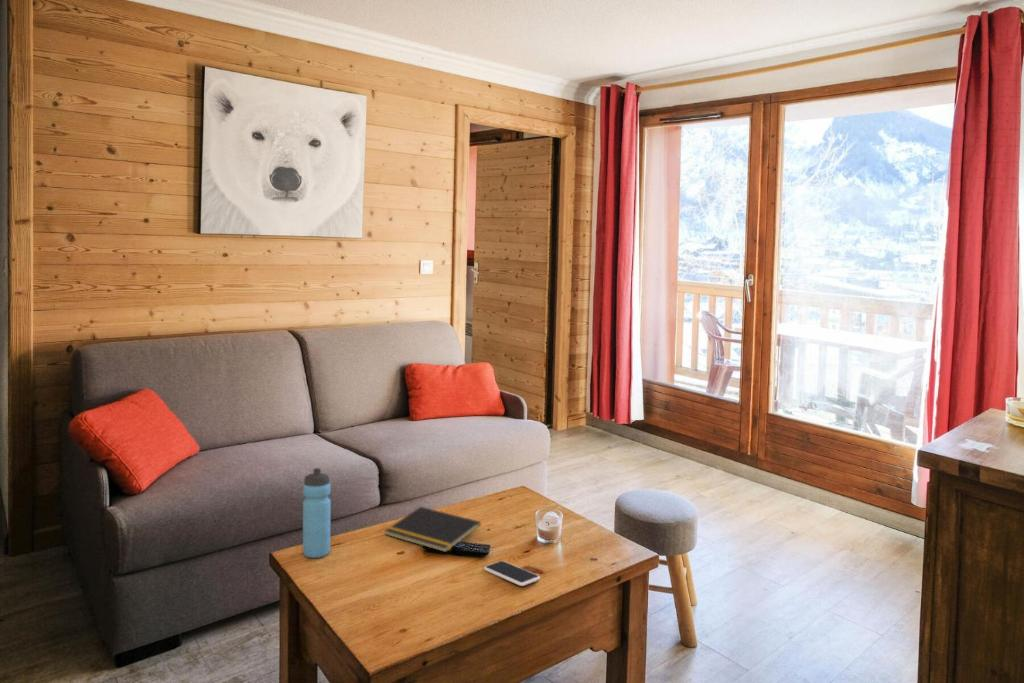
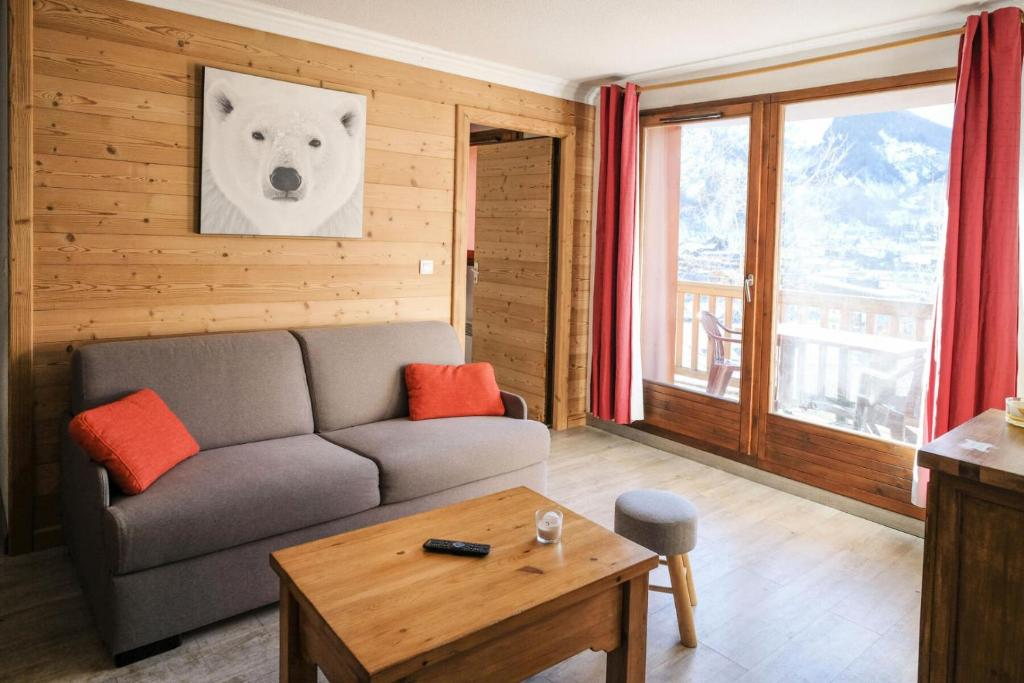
- notepad [384,506,481,553]
- smartphone [483,560,541,587]
- water bottle [302,467,332,559]
